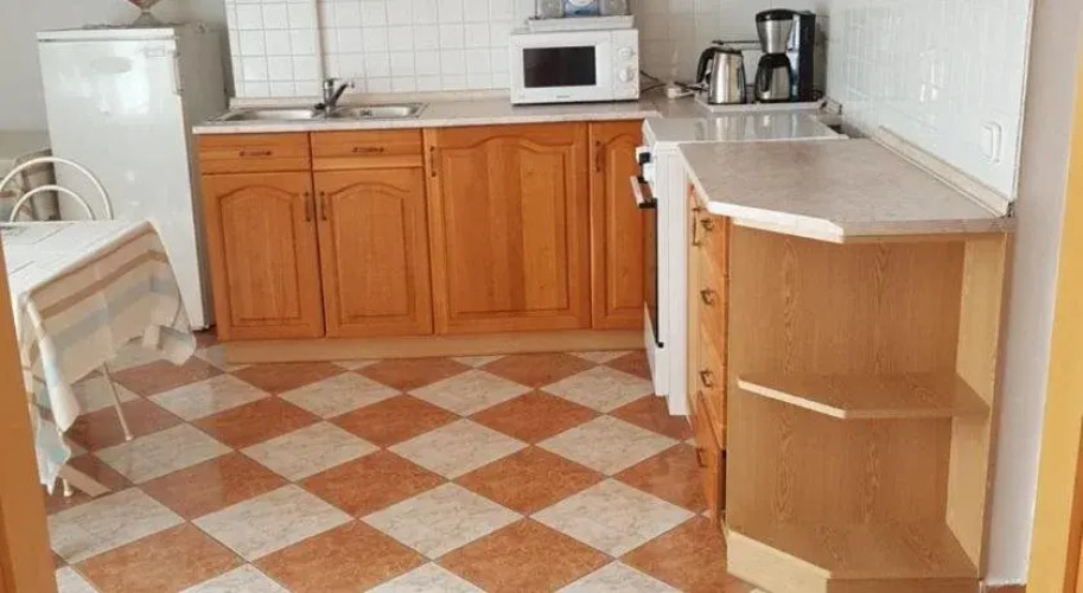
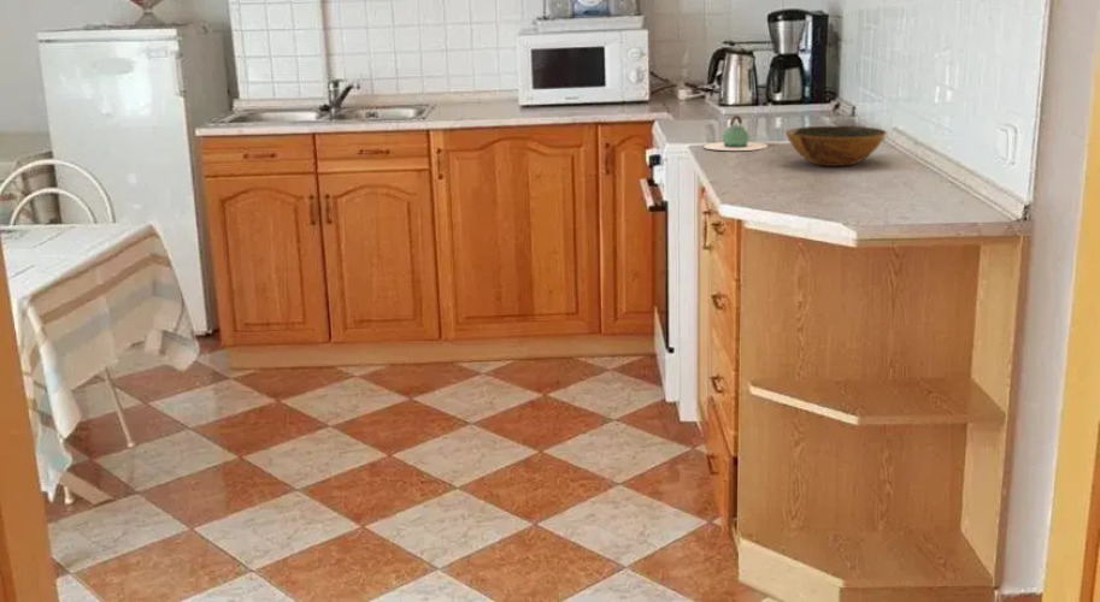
+ bowl [784,125,888,167]
+ teapot [702,114,769,152]
